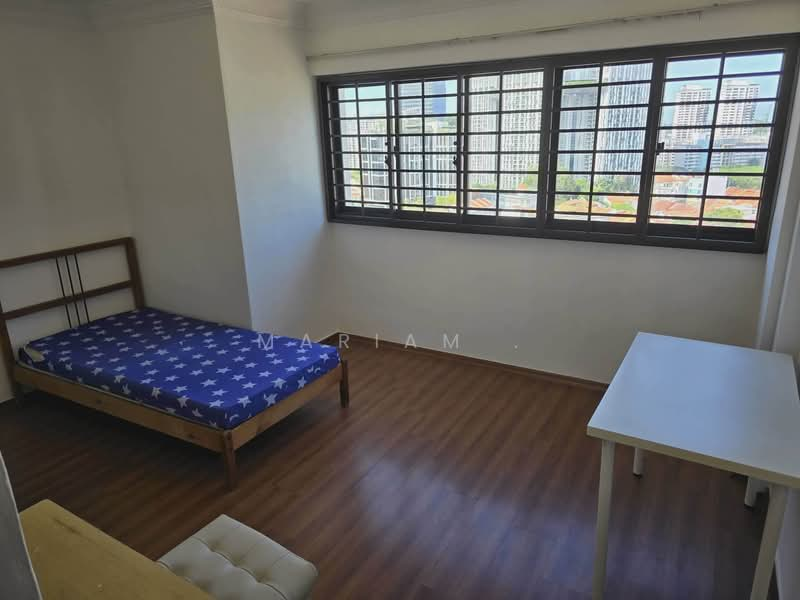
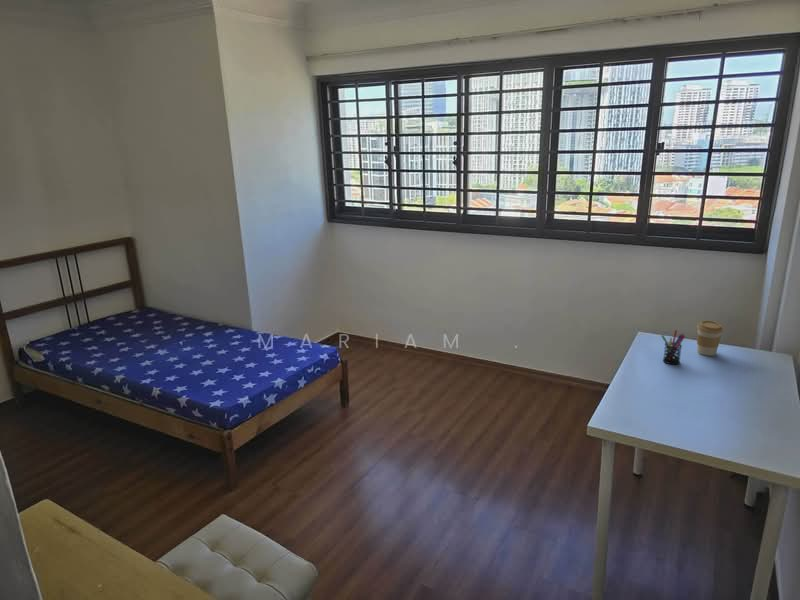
+ coffee cup [696,319,724,357]
+ pen holder [660,329,686,365]
